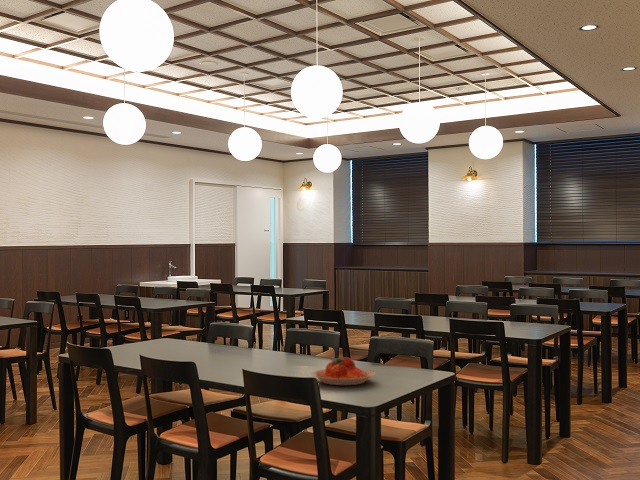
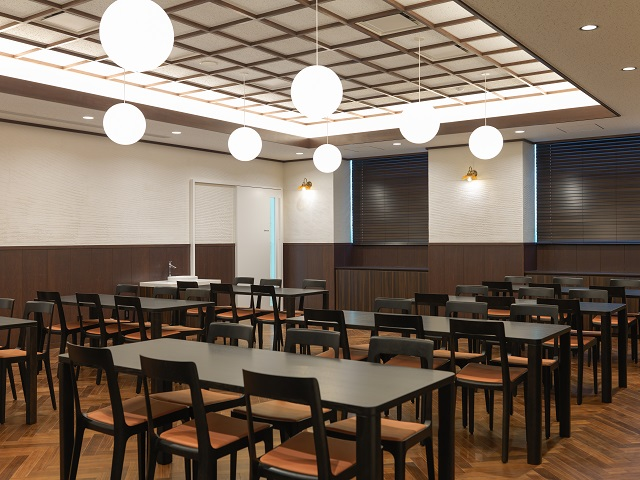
- plate [311,356,376,386]
